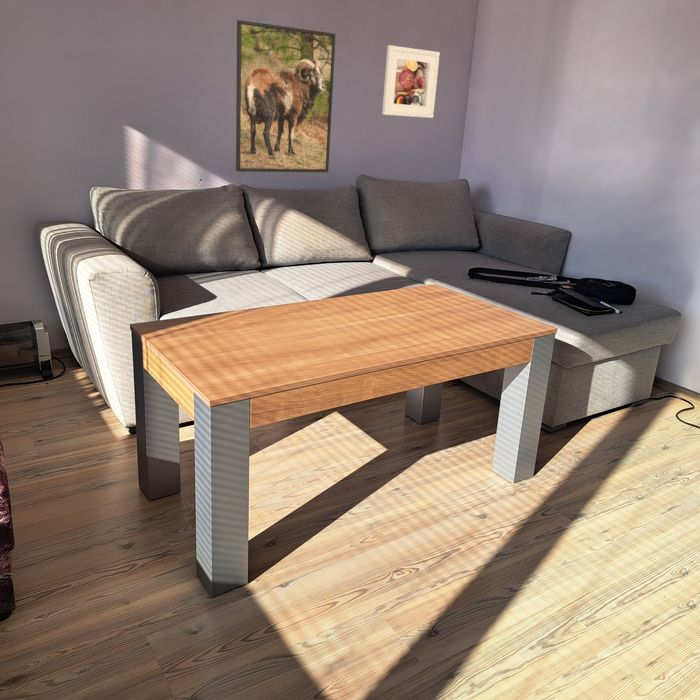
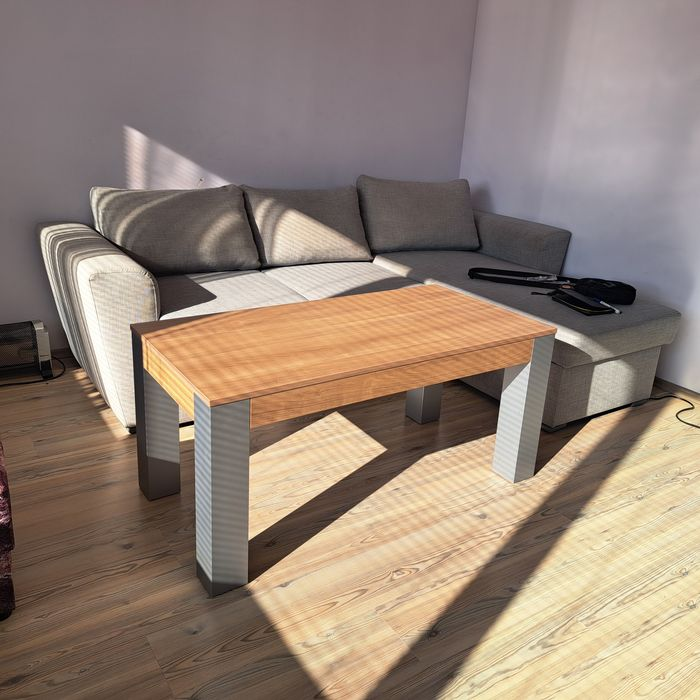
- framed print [235,19,337,173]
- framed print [381,44,441,119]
